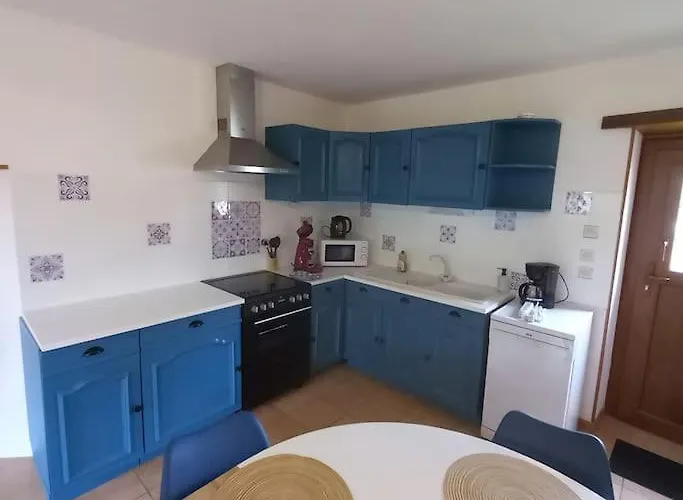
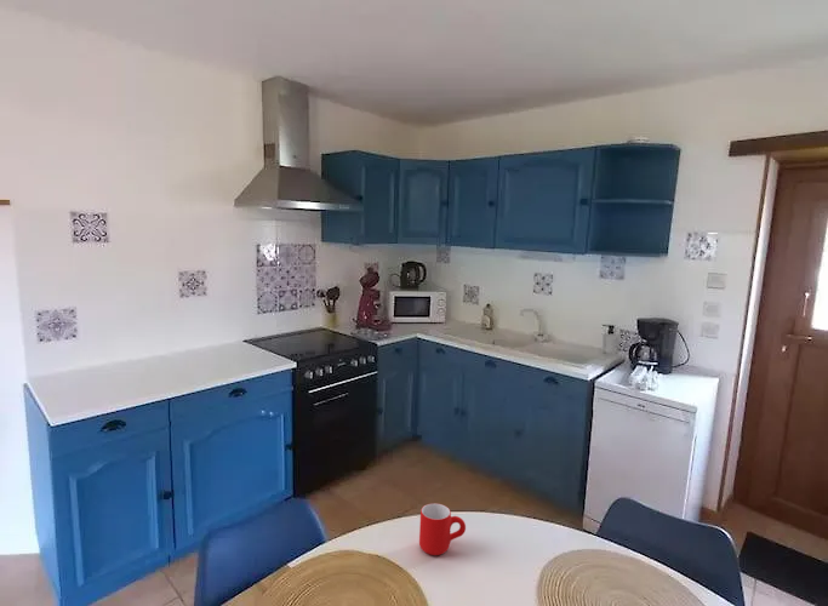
+ mug [418,502,467,556]
